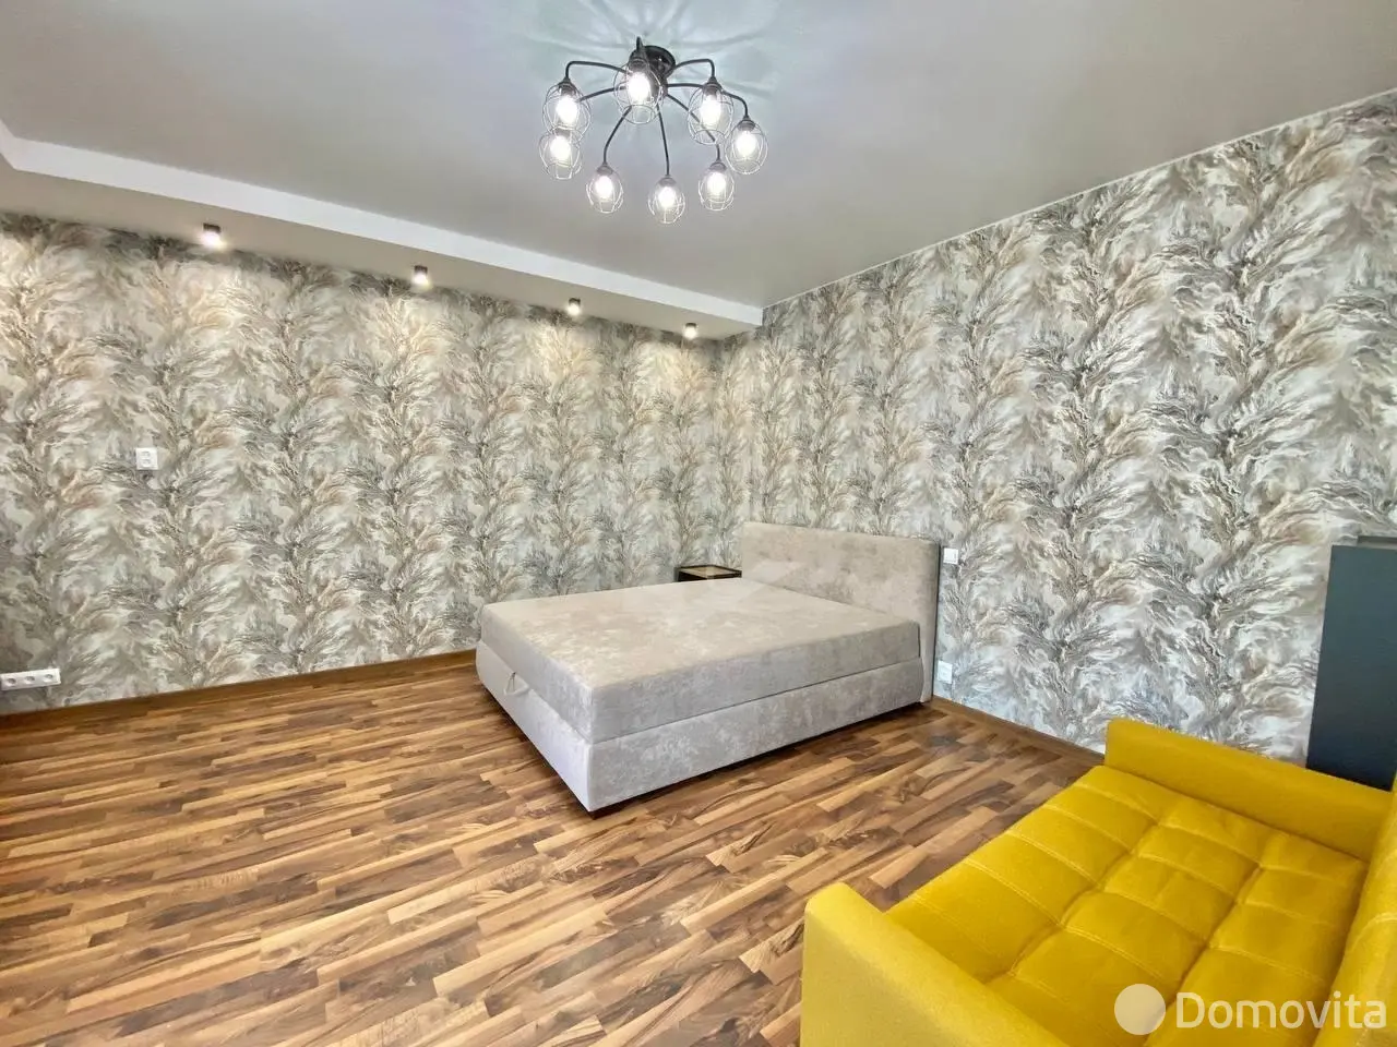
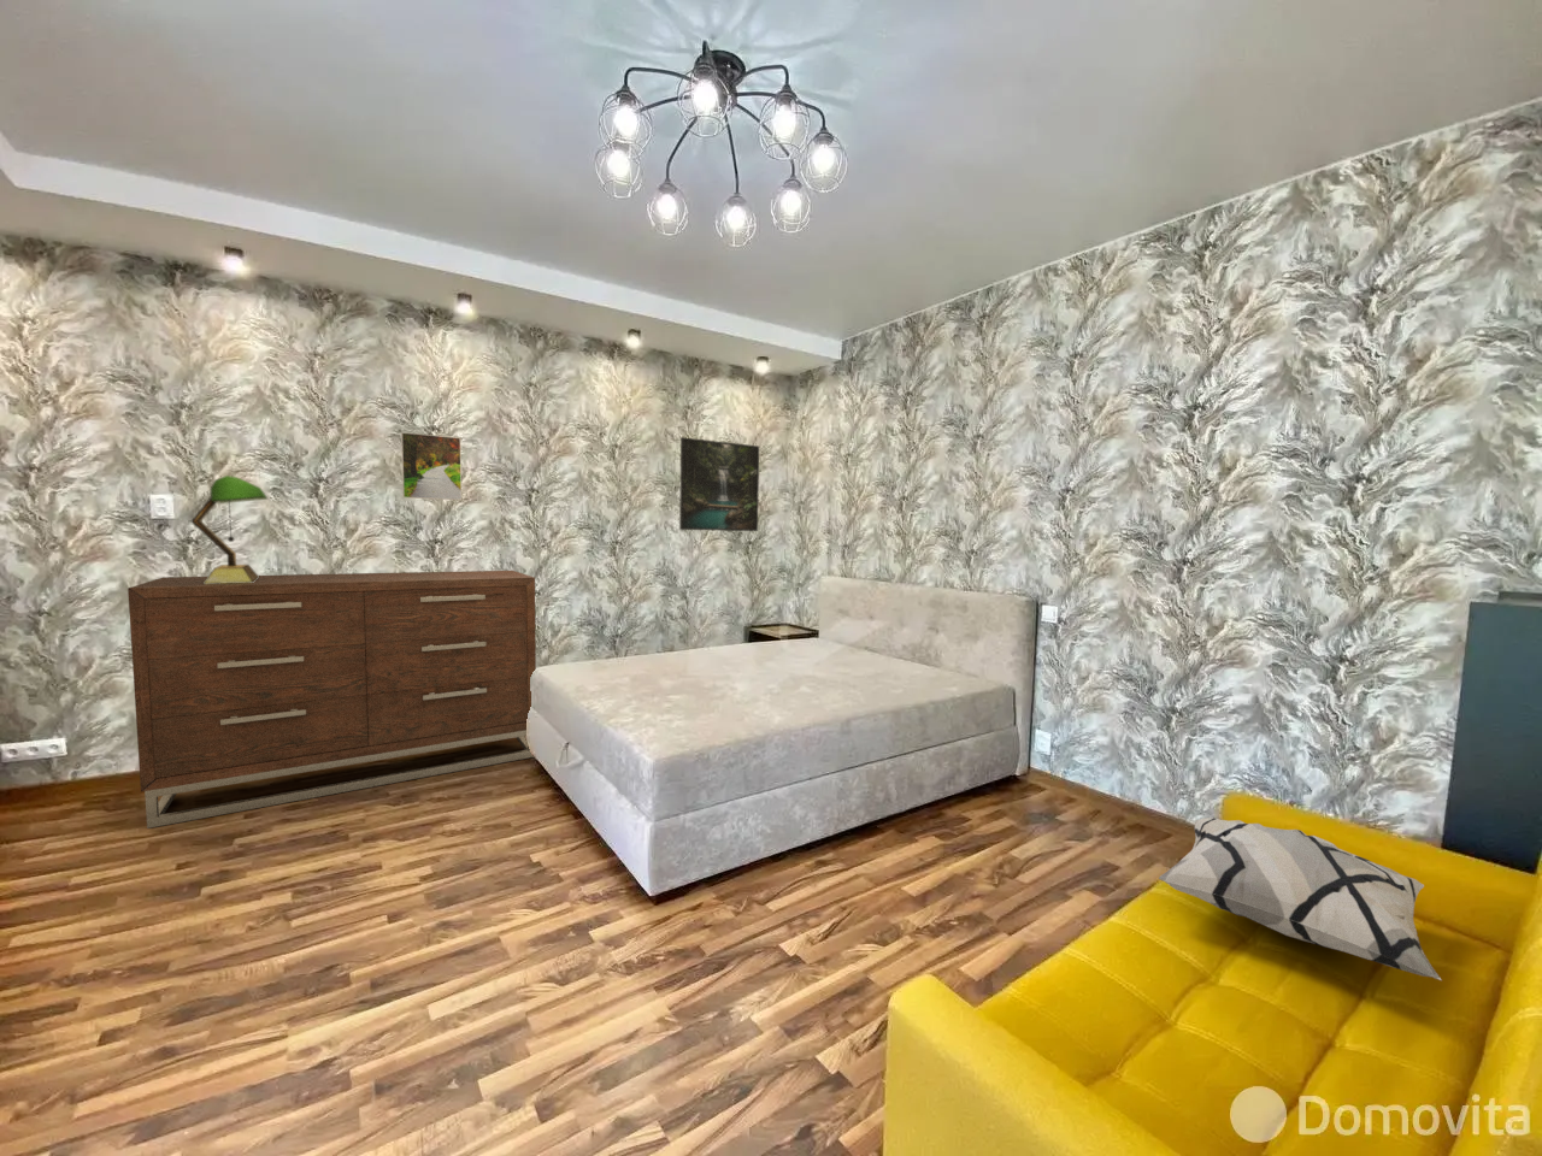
+ dresser [126,570,538,829]
+ decorative pillow [1157,816,1442,981]
+ table lamp [191,475,268,584]
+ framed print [679,436,760,532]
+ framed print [399,431,463,501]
